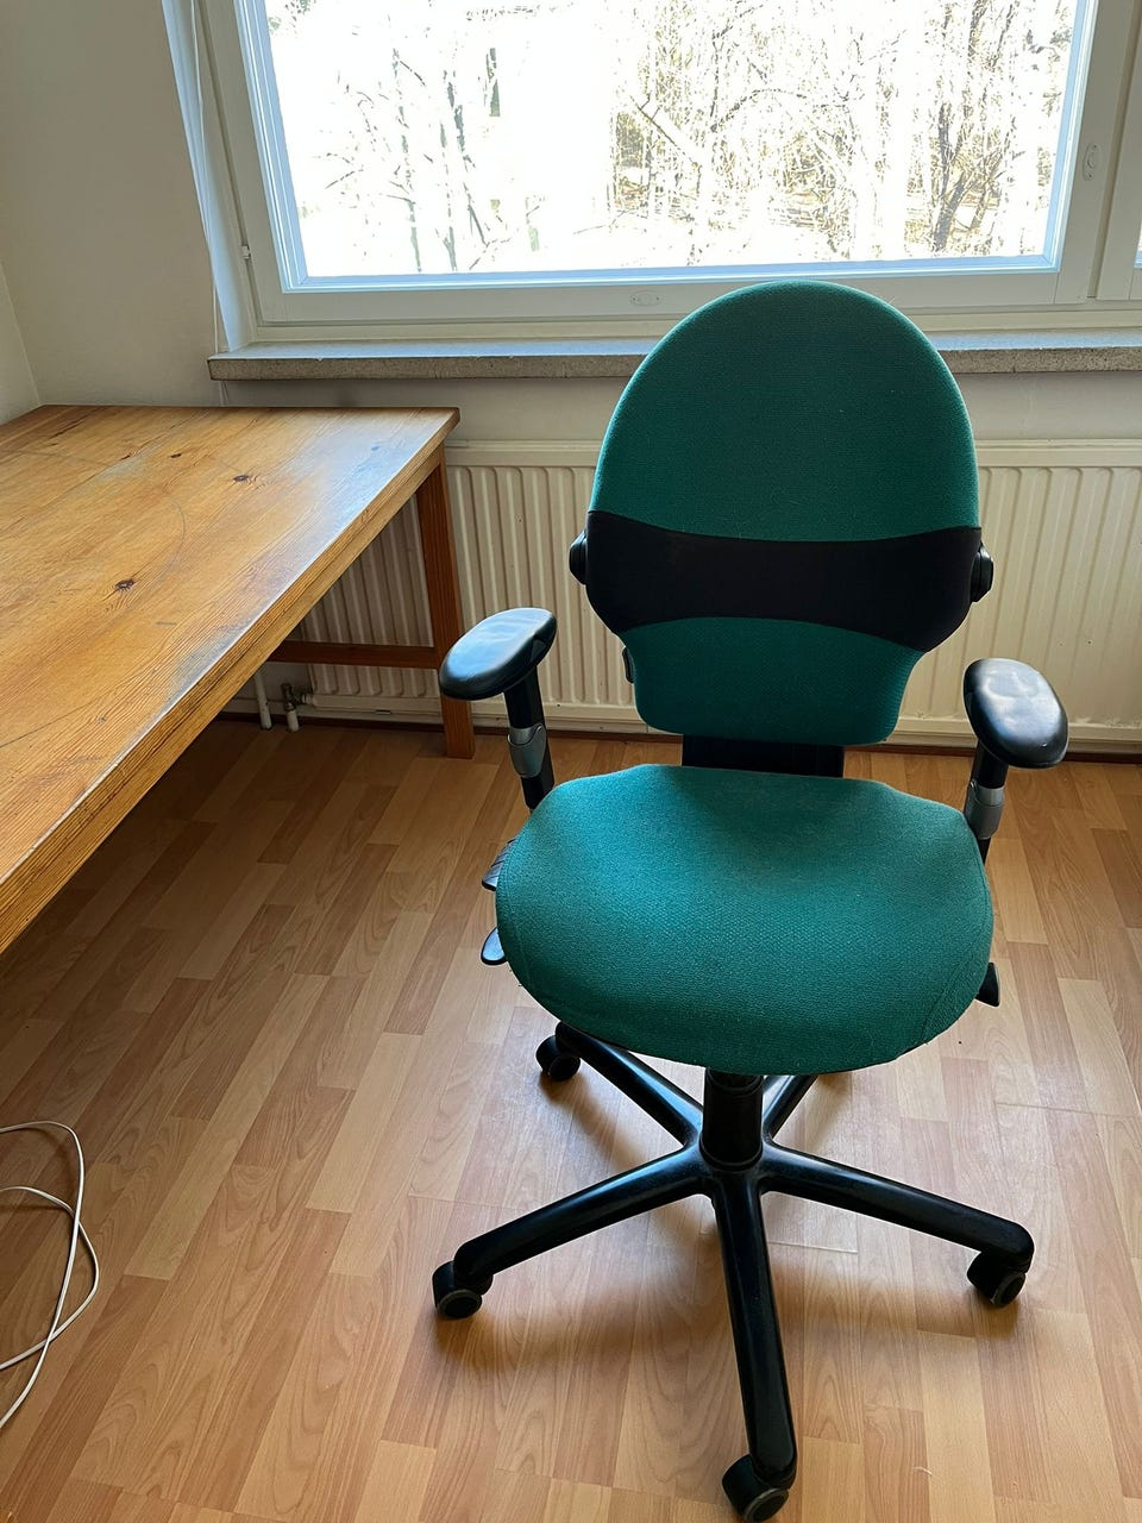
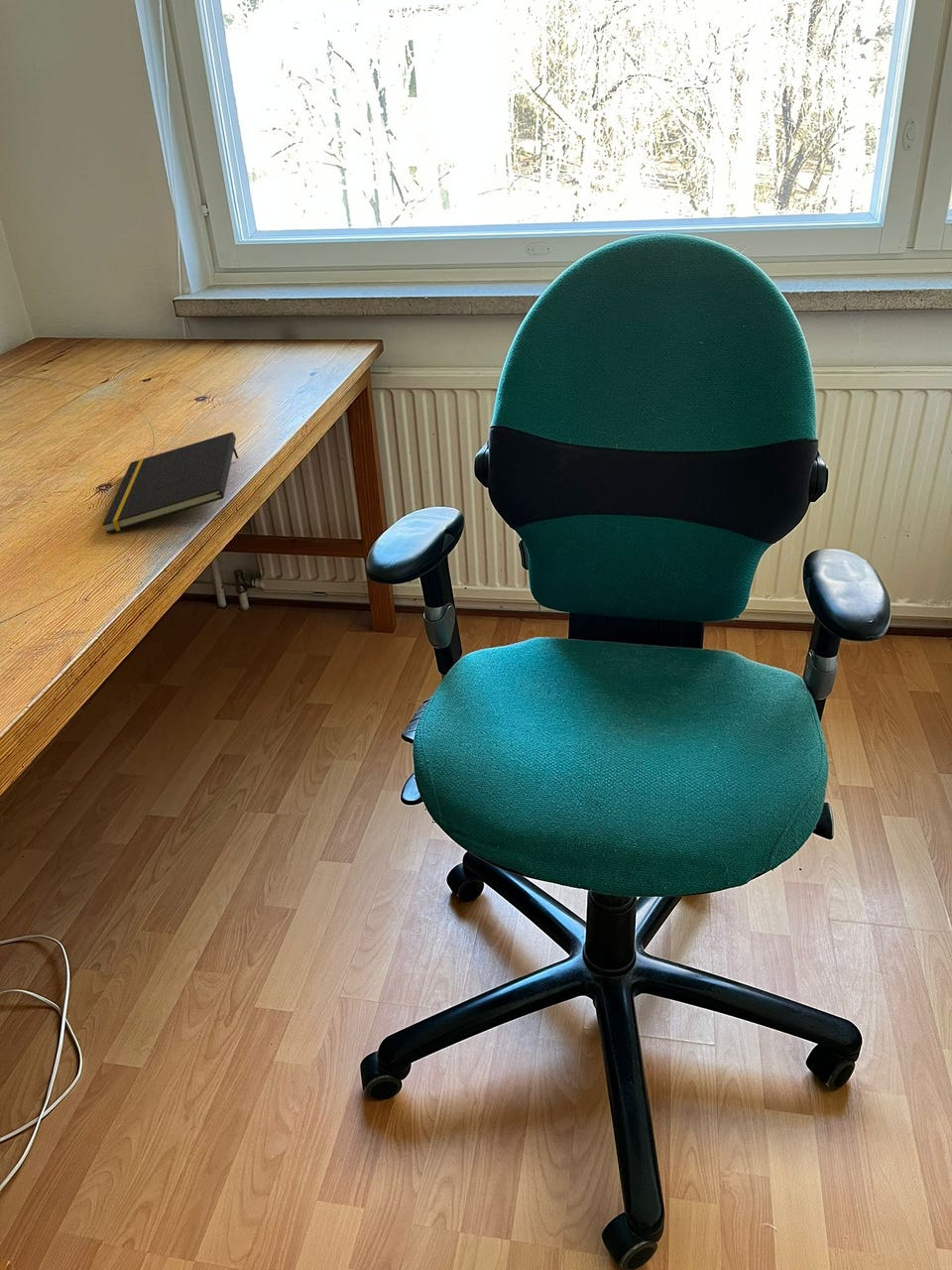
+ notepad [102,432,239,534]
